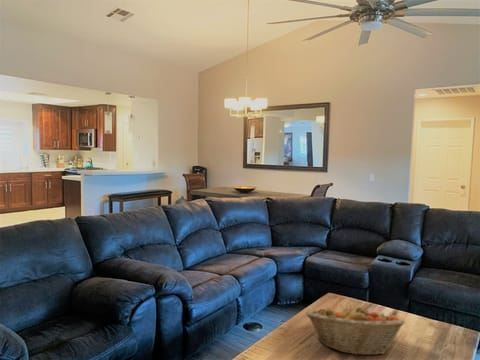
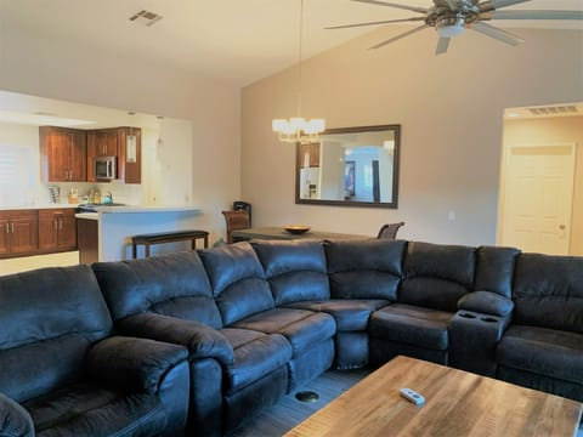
- fruit basket [305,304,406,356]
